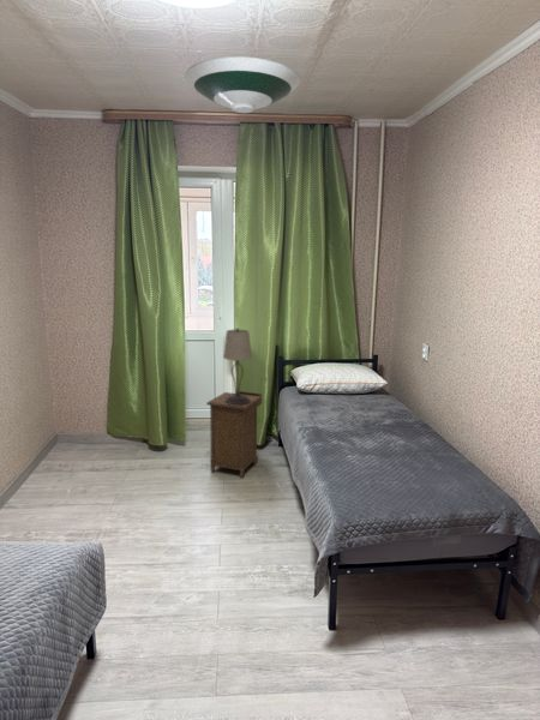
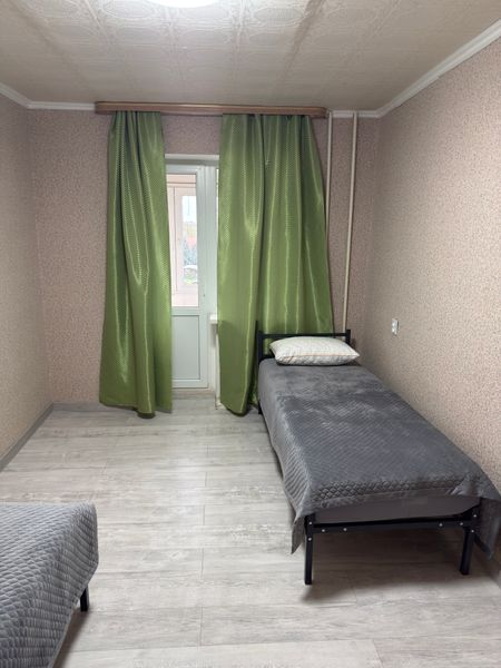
- nightstand [205,390,263,479]
- table lamp [222,328,253,406]
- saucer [184,55,301,114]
